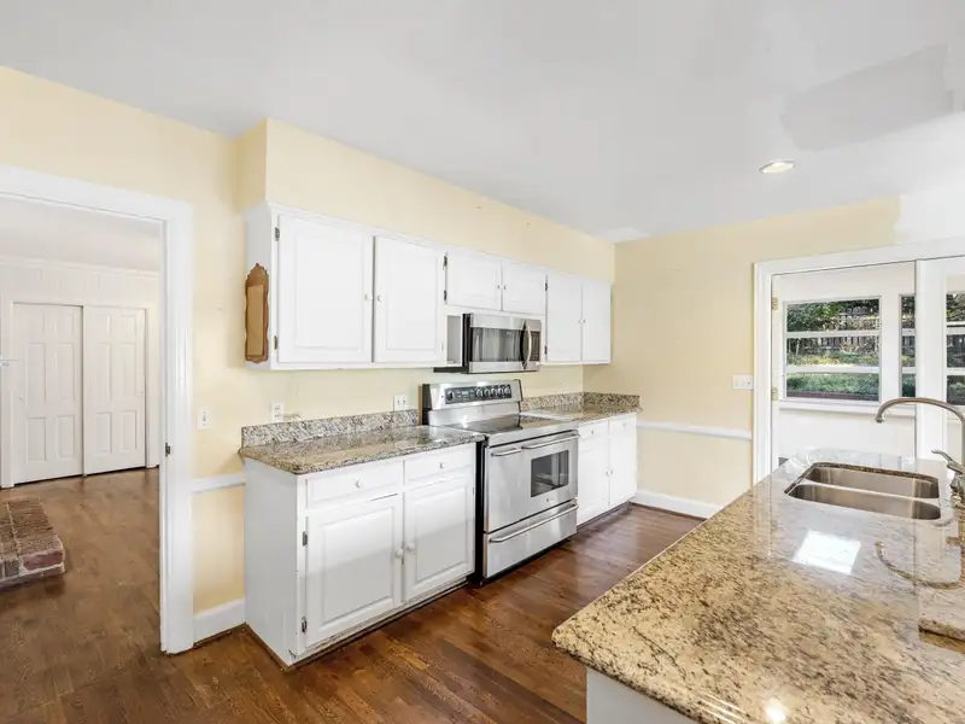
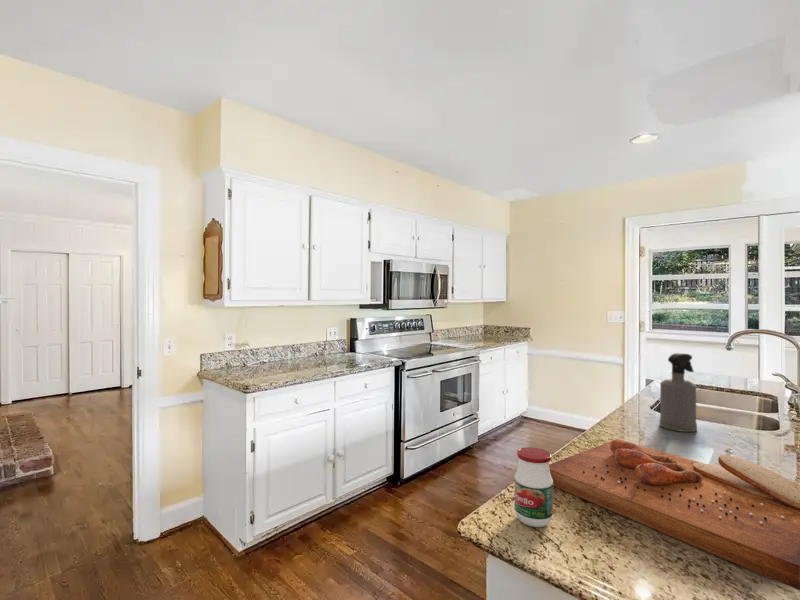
+ cutting board [549,438,800,591]
+ jar [514,446,554,528]
+ spray bottle [658,352,698,433]
